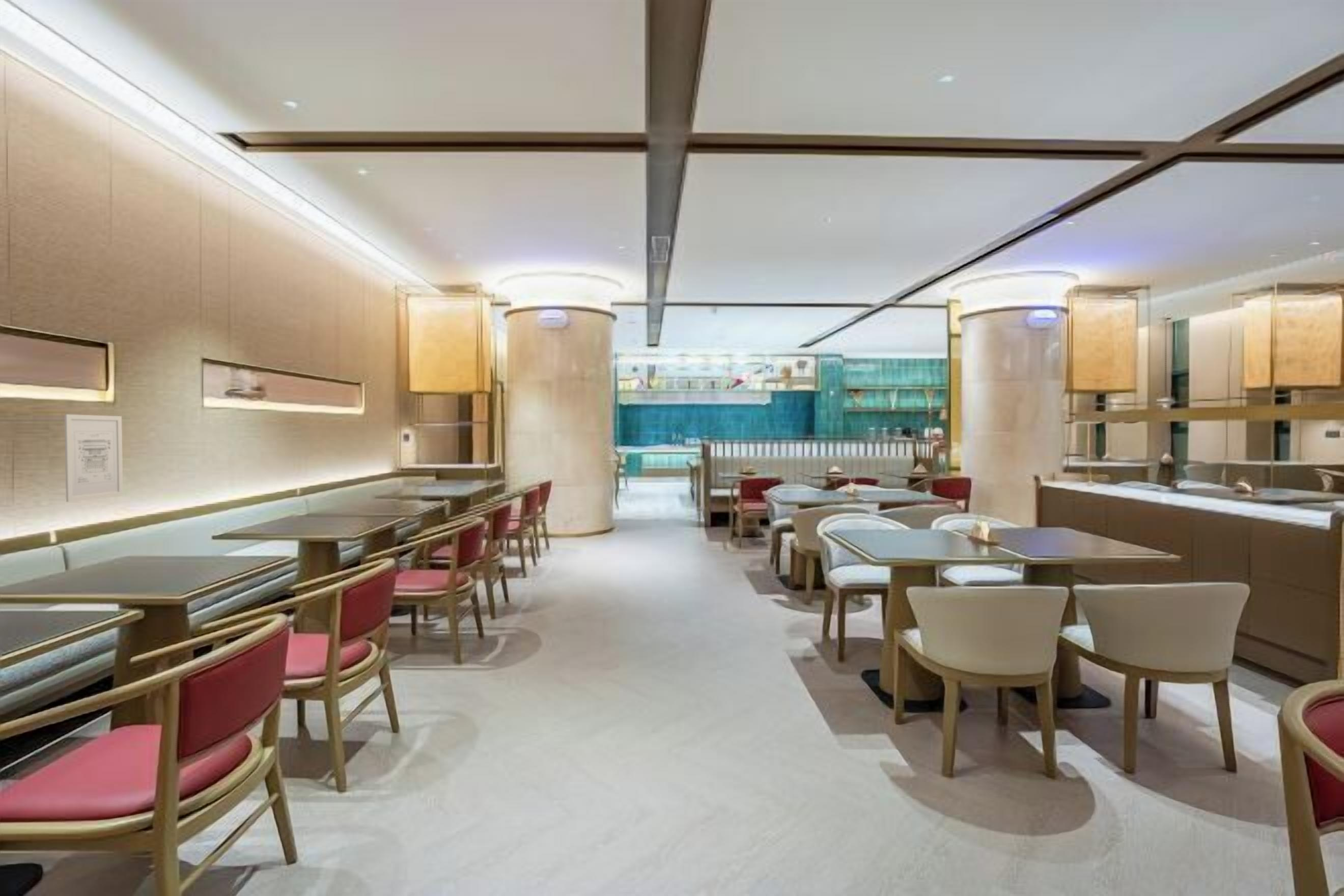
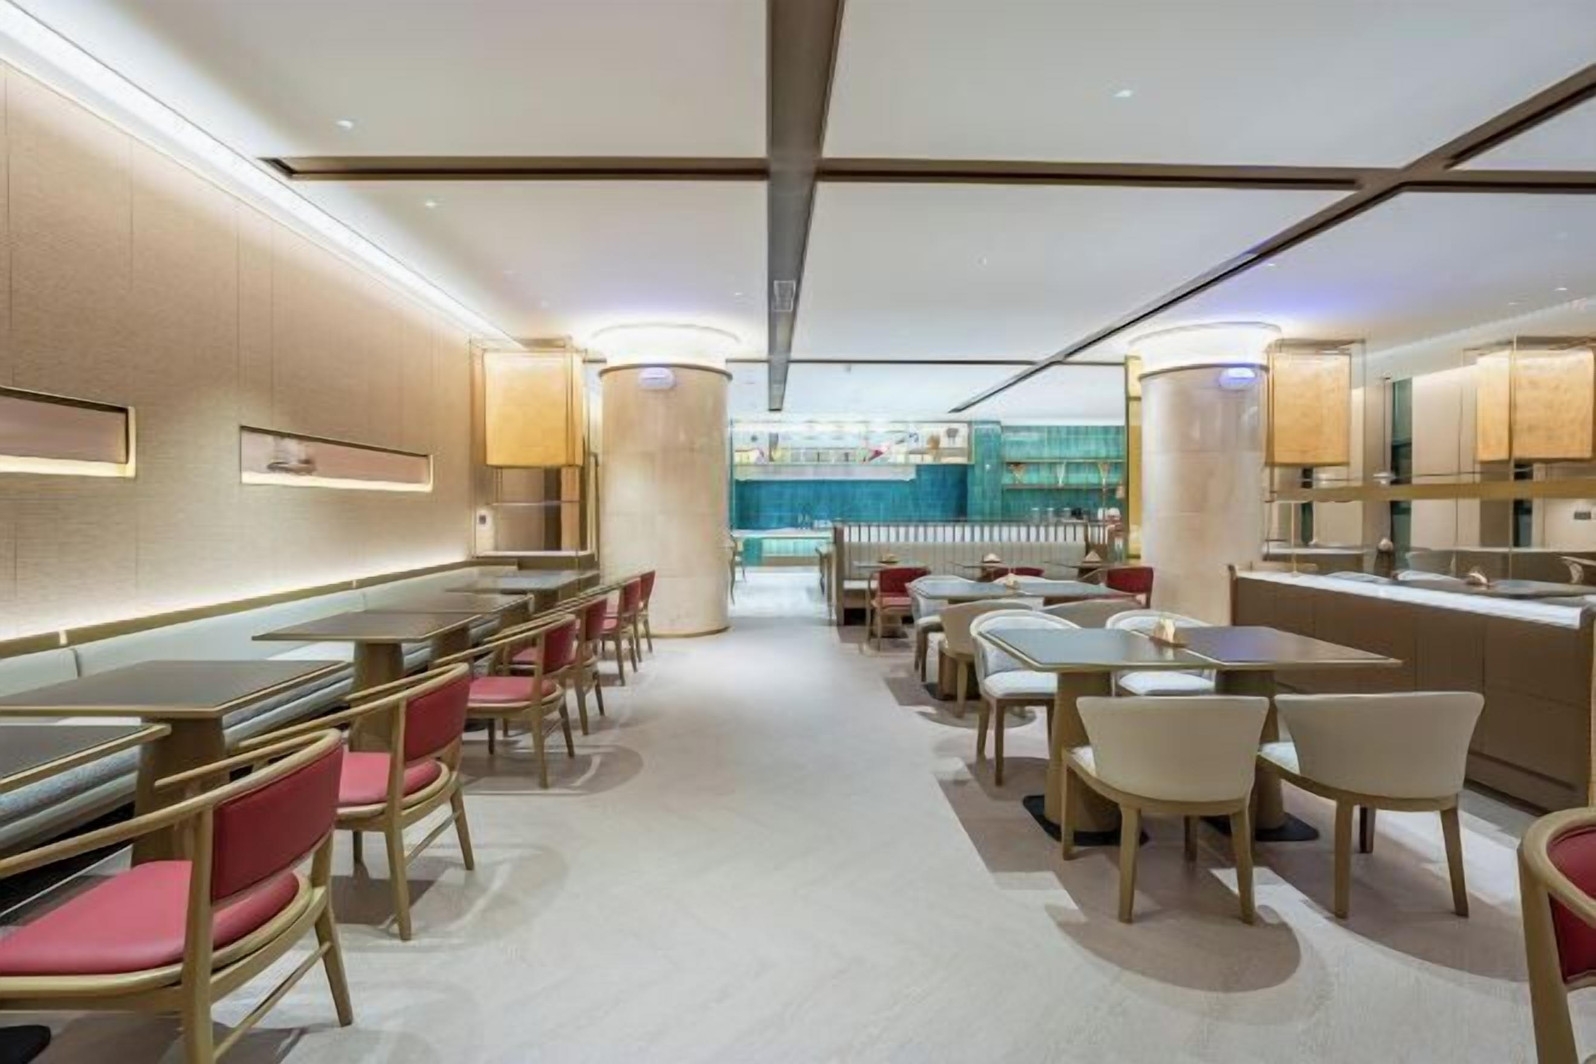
- wall art [64,414,124,502]
